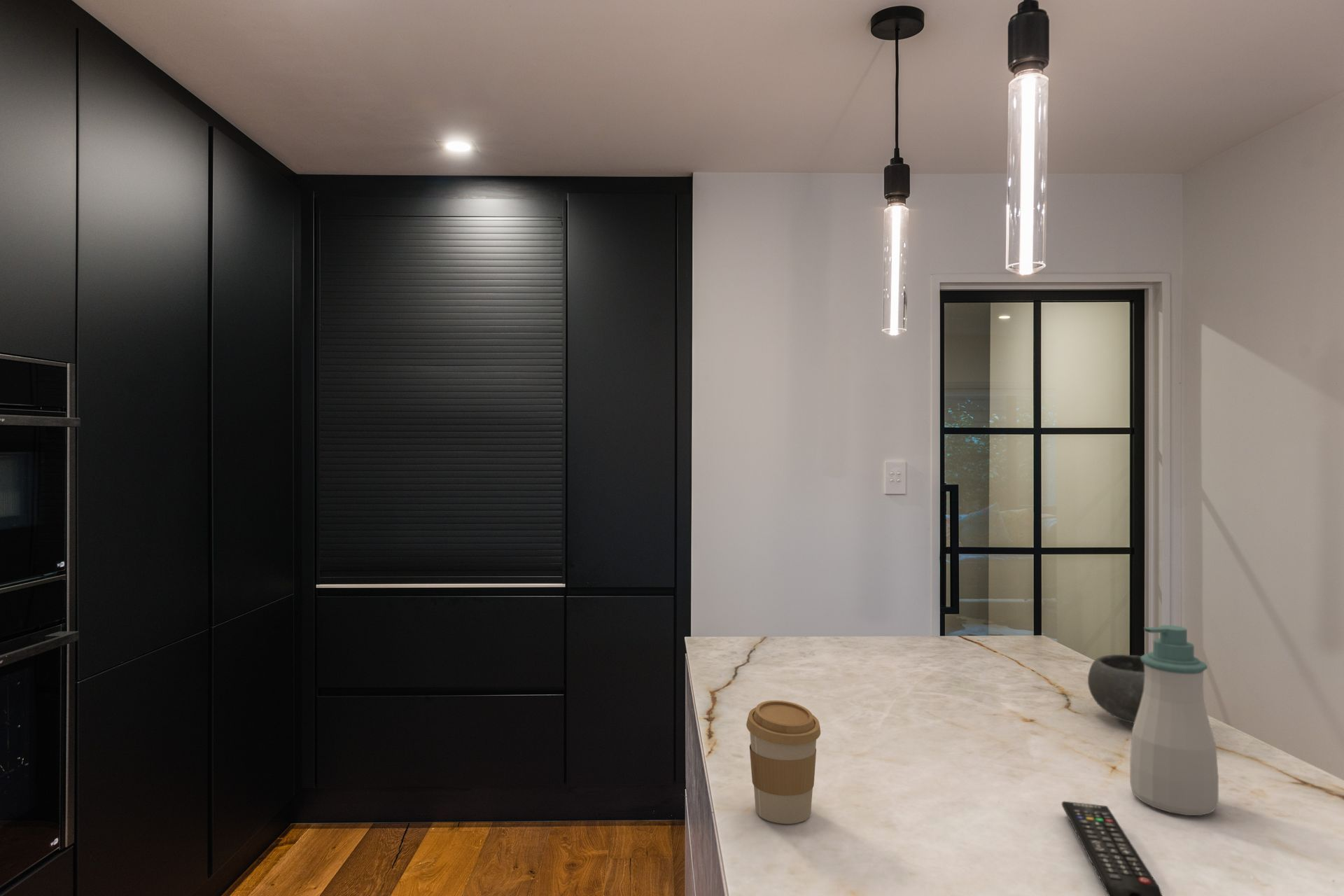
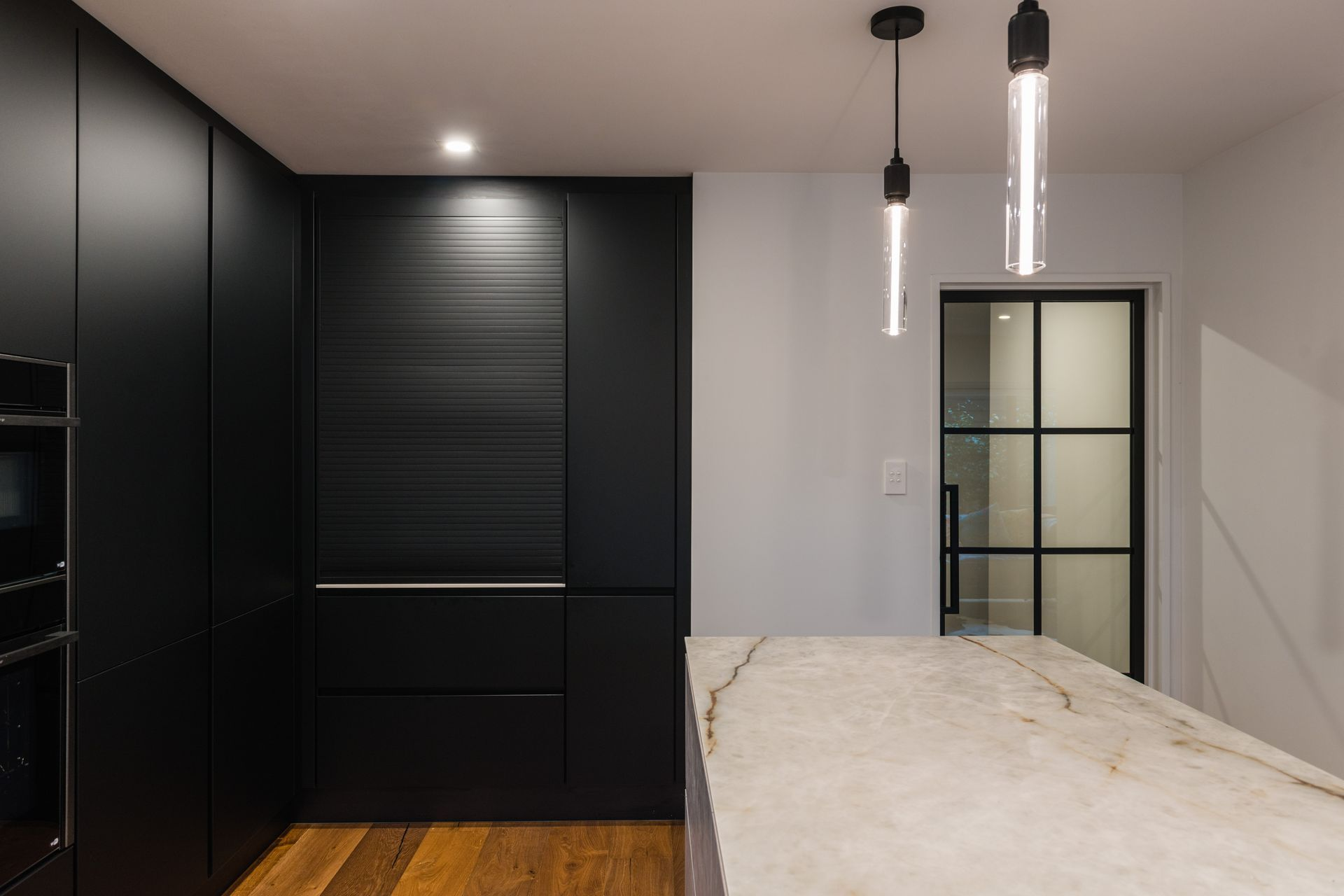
- bowl [1087,654,1145,724]
- soap bottle [1129,624,1219,816]
- remote control [1061,801,1163,896]
- coffee cup [745,700,821,825]
